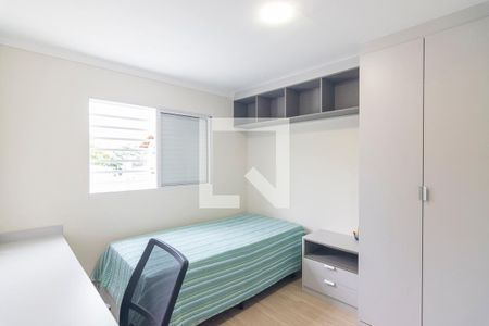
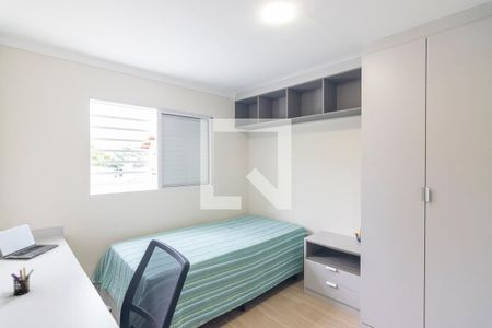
+ laptop [0,223,59,259]
+ pen holder [10,266,34,296]
